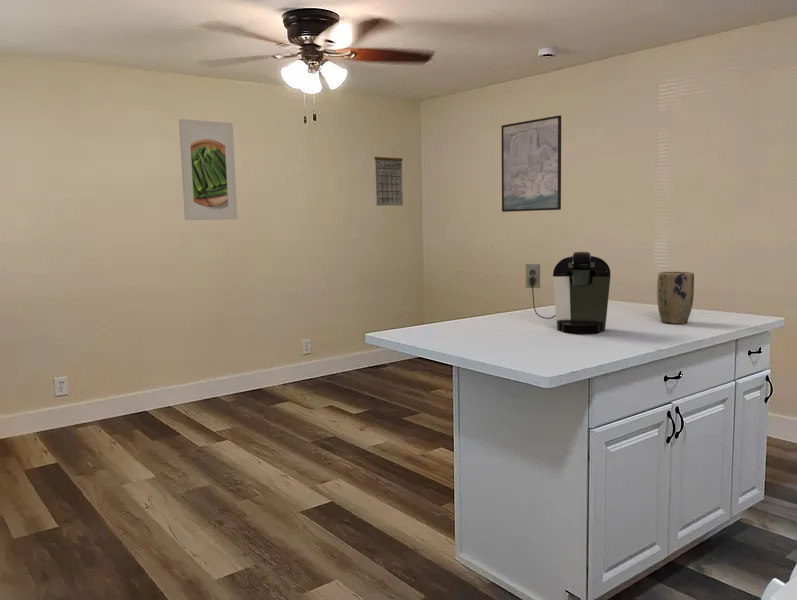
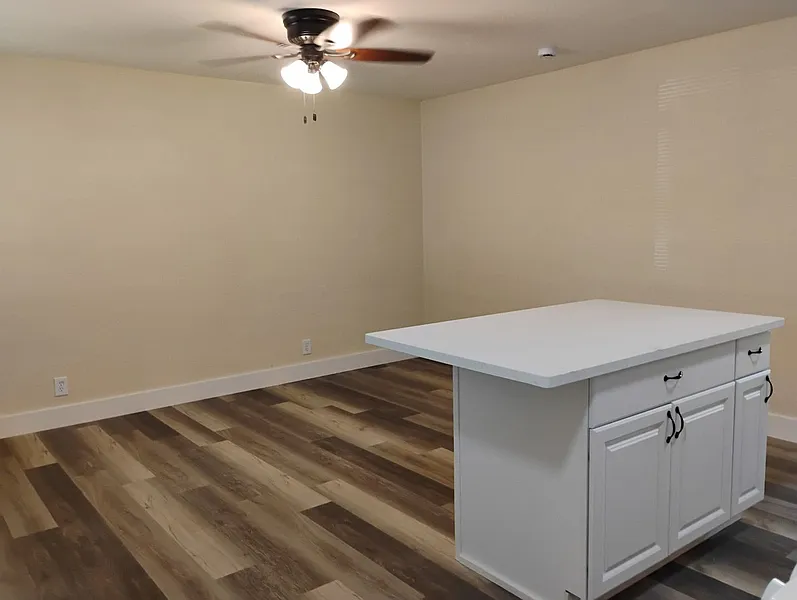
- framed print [501,114,562,213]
- coffee maker [525,251,612,334]
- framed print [178,118,238,221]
- plant pot [656,270,695,325]
- calendar [374,150,404,207]
